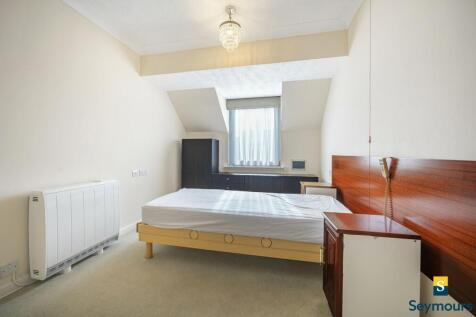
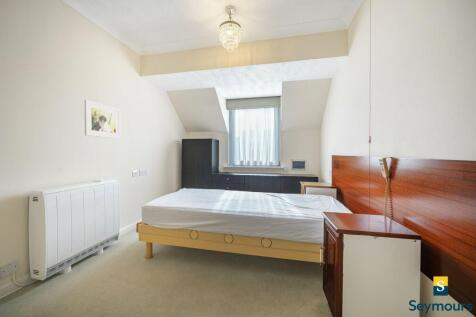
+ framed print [84,99,121,140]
